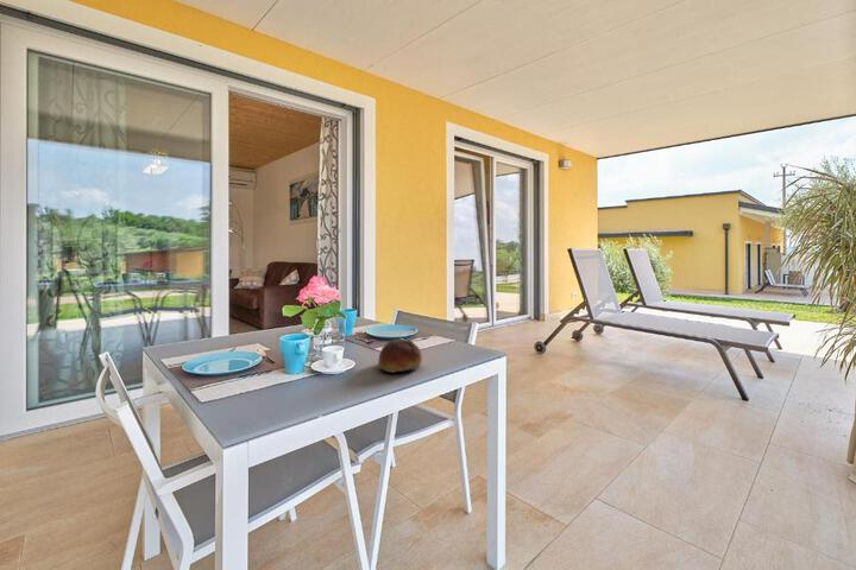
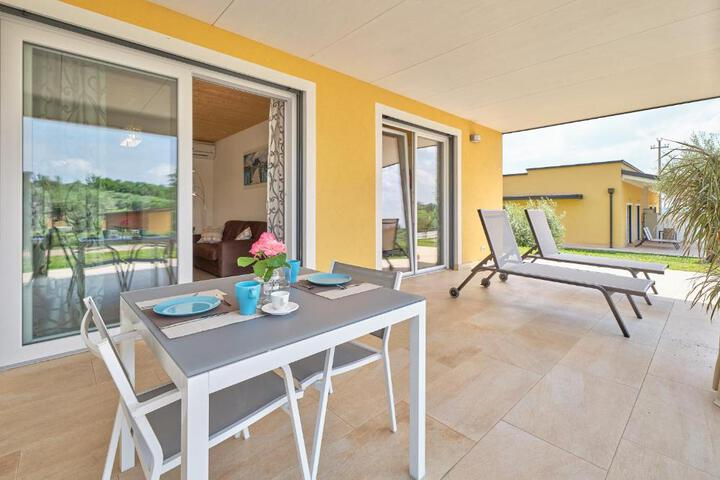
- bread roll [377,338,423,374]
